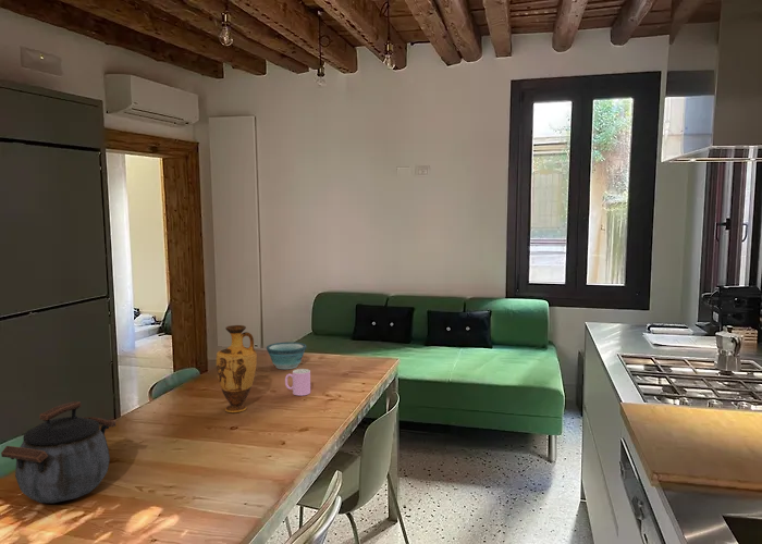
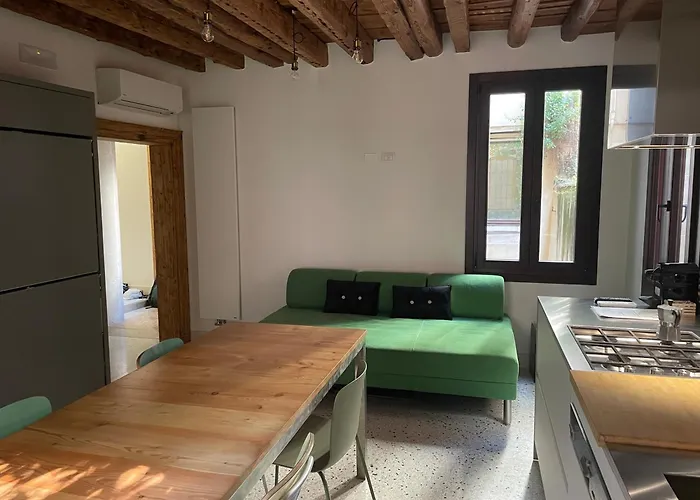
- bowl [266,341,308,370]
- vase [216,324,258,413]
- cup [284,368,311,397]
- kettle [0,400,118,504]
